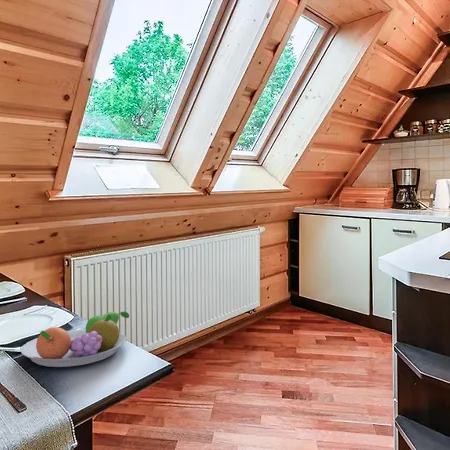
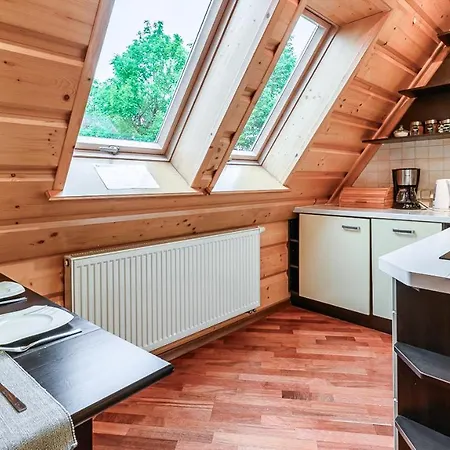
- fruit bowl [19,311,130,368]
